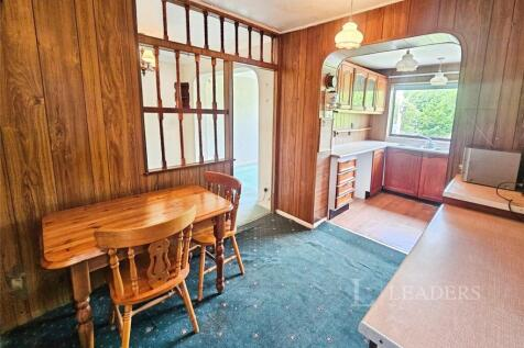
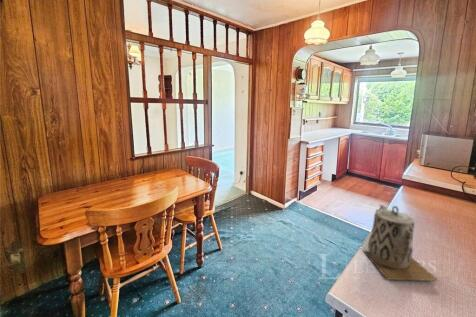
+ teapot [361,203,440,282]
